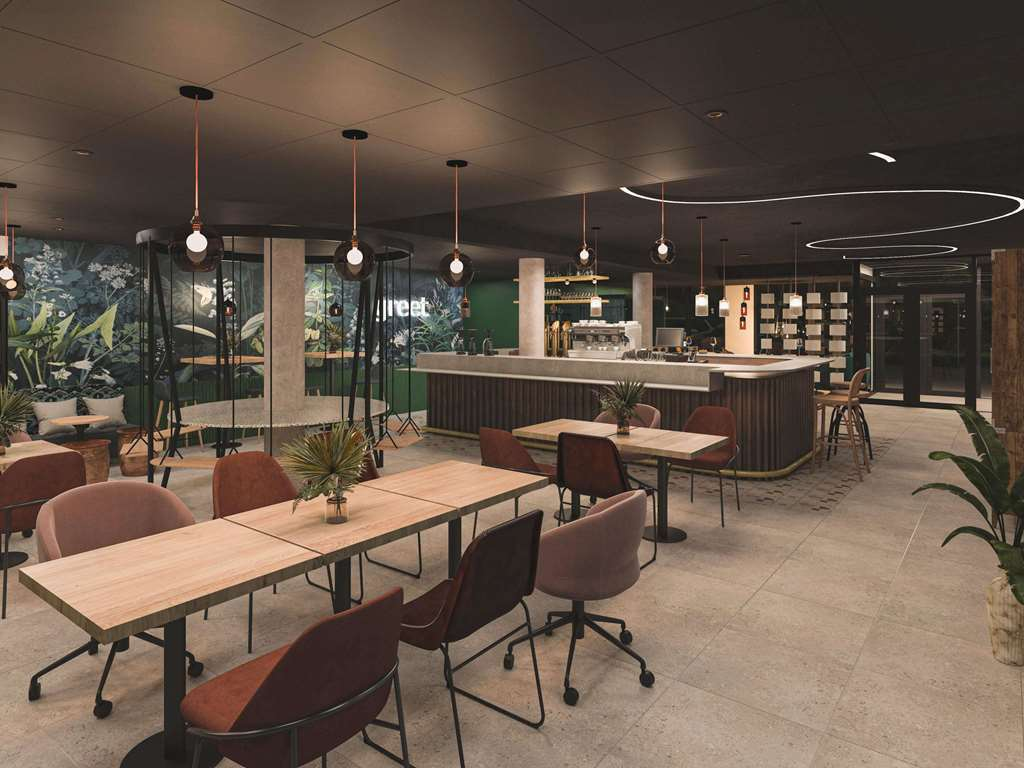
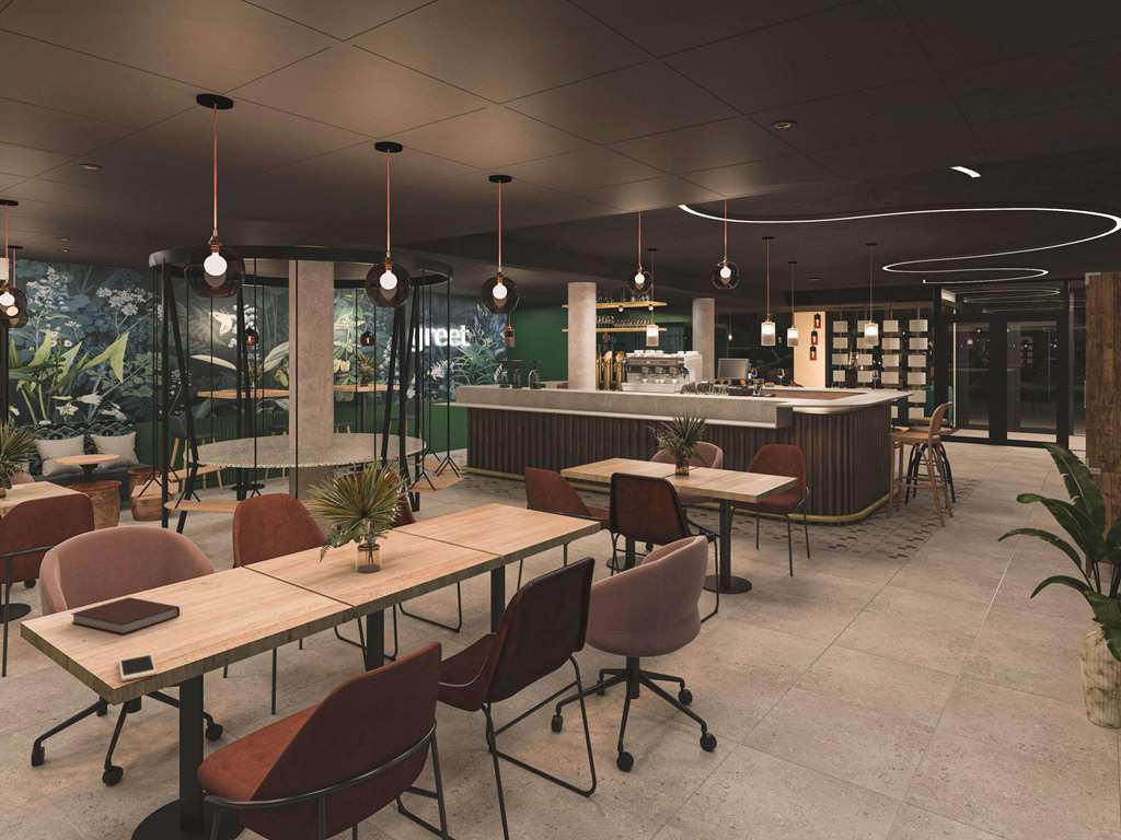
+ cell phone [117,653,158,682]
+ notebook [70,596,181,635]
